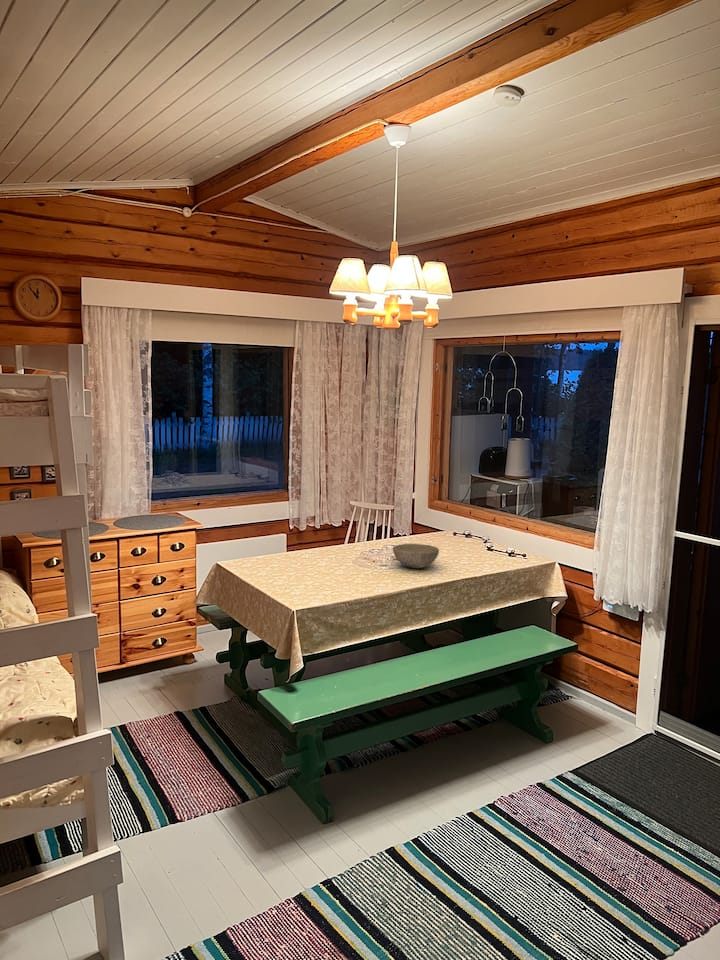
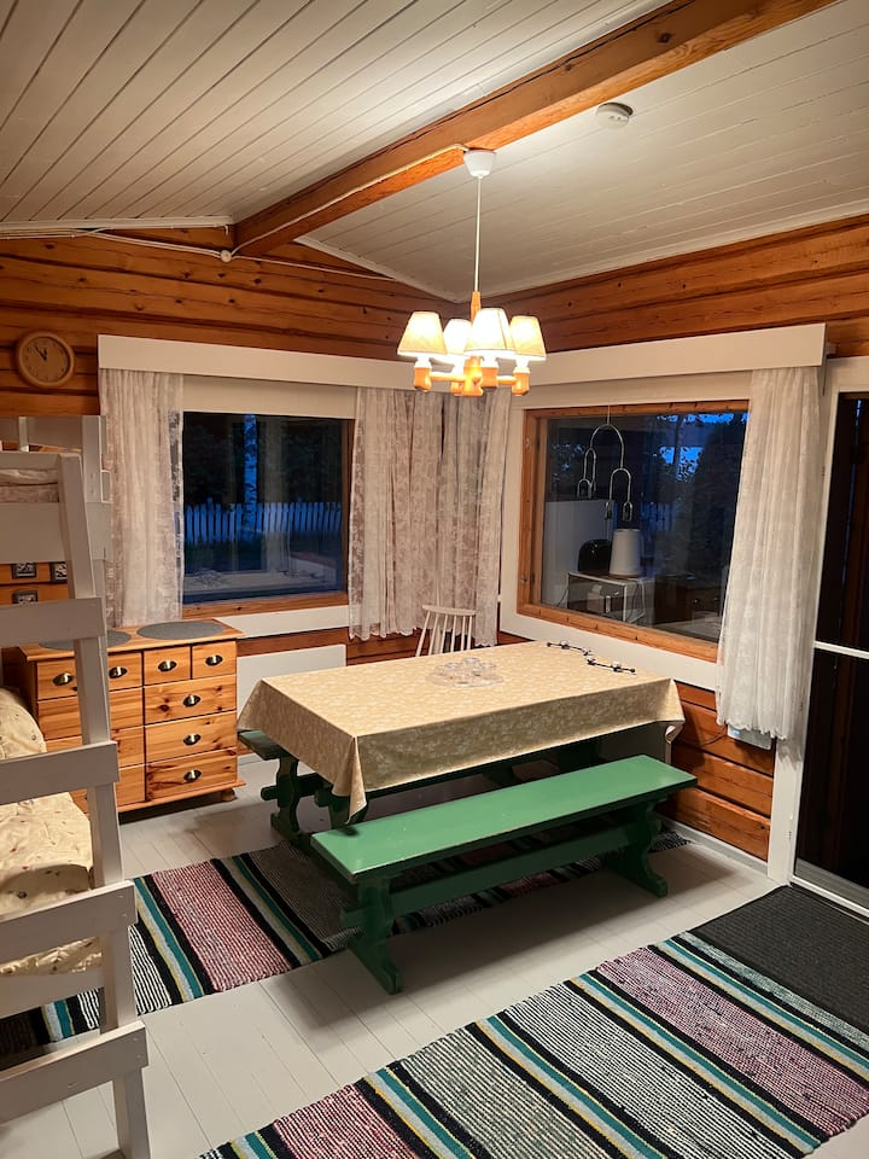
- bowl [392,543,440,569]
